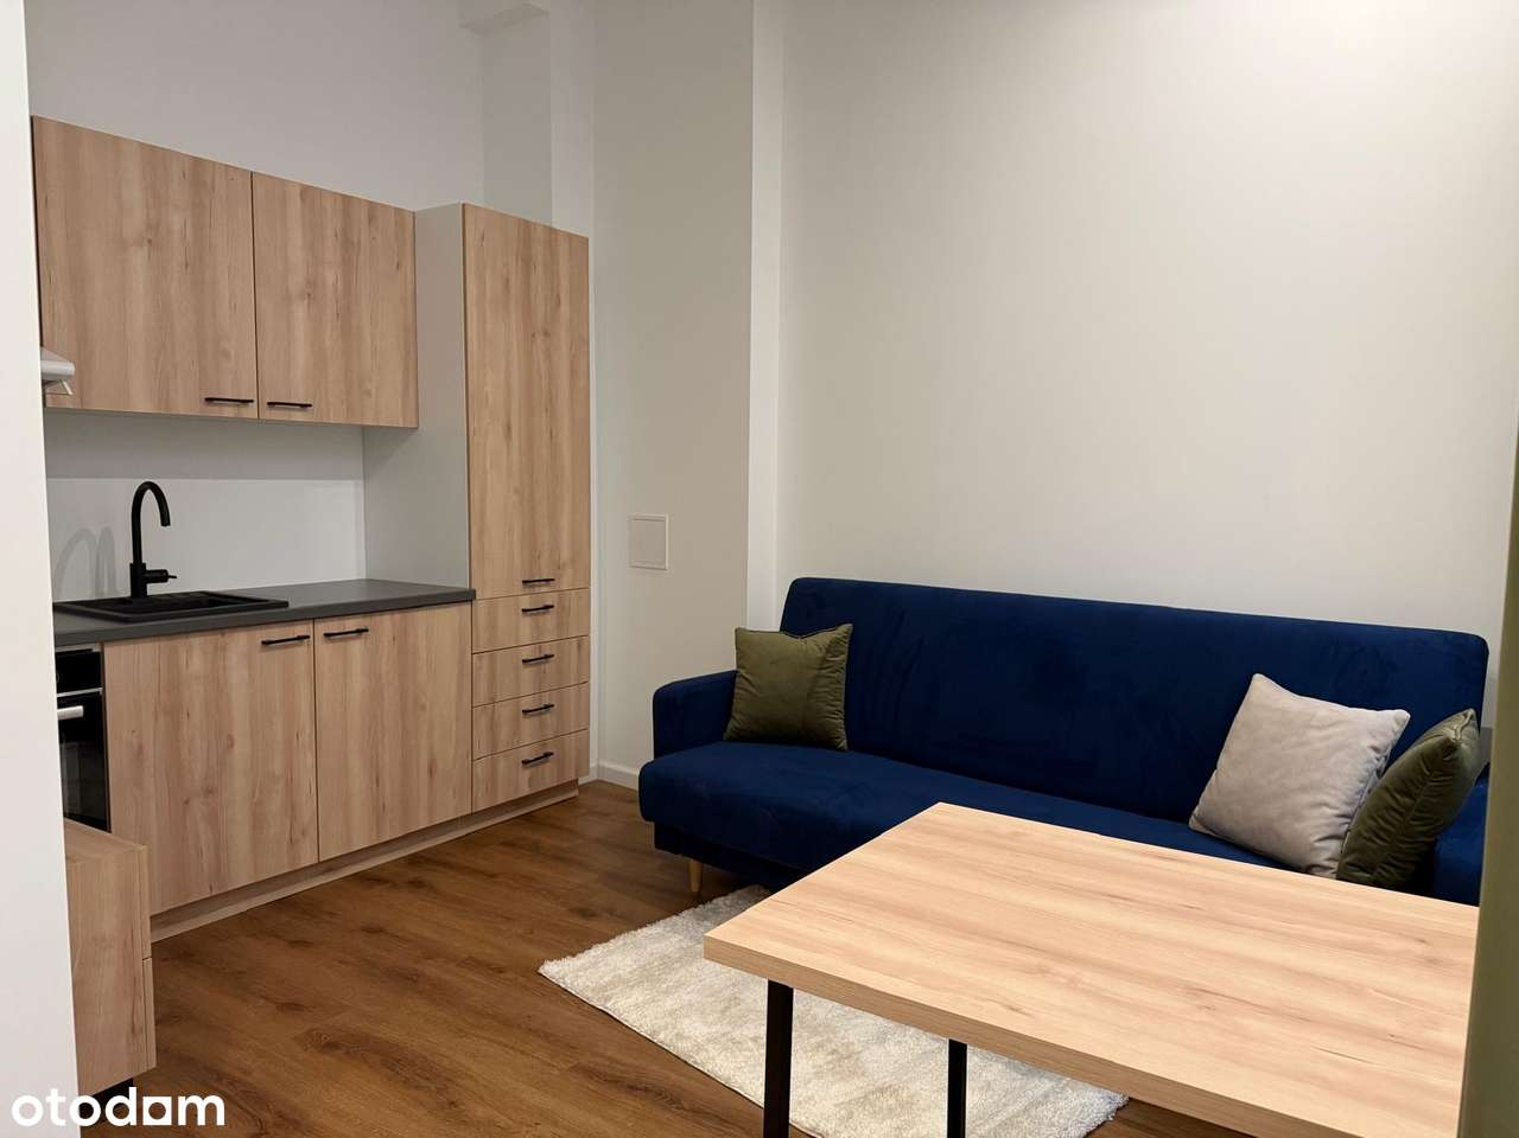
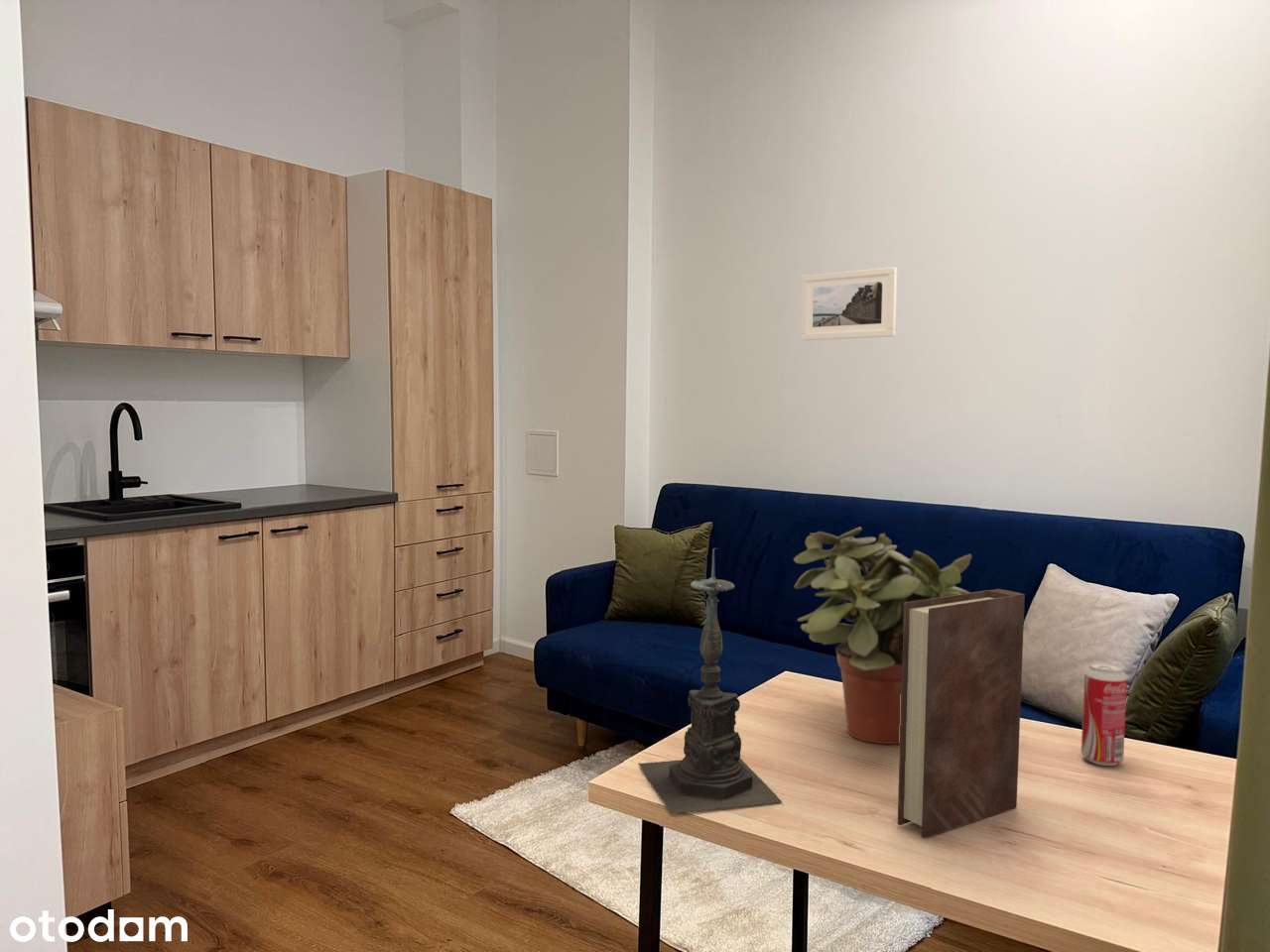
+ book [897,588,1026,839]
+ beverage can [1080,661,1128,767]
+ candle holder [638,547,783,814]
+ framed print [800,266,898,341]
+ potted plant [793,527,972,745]
